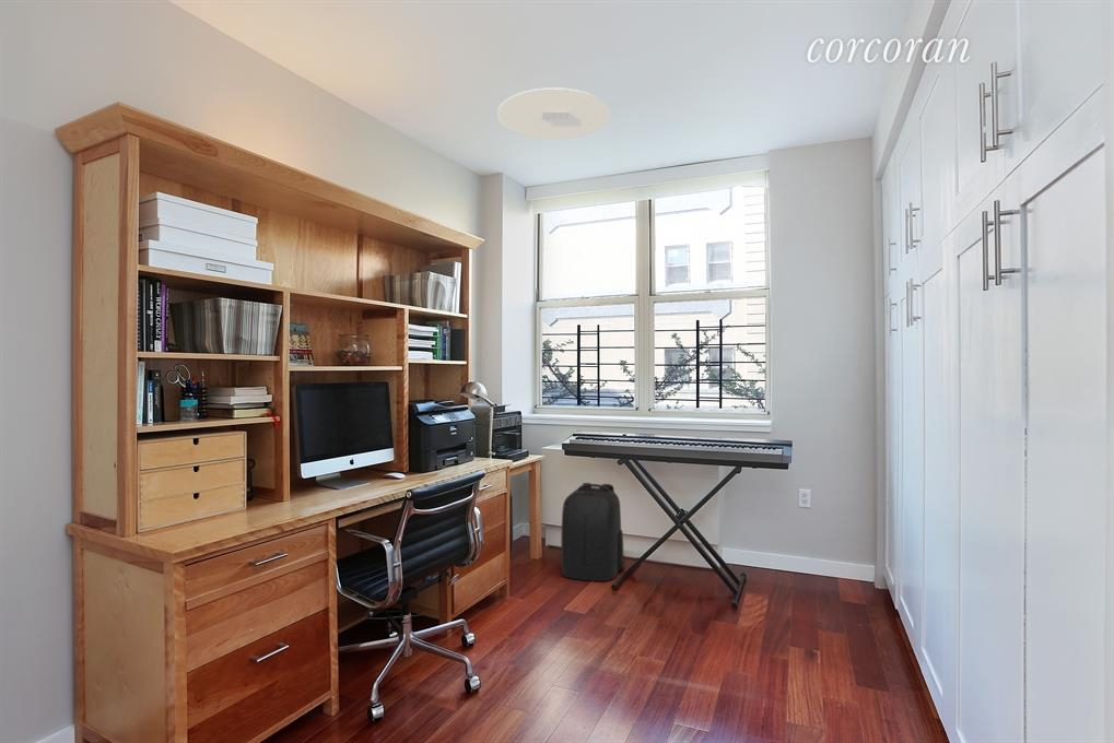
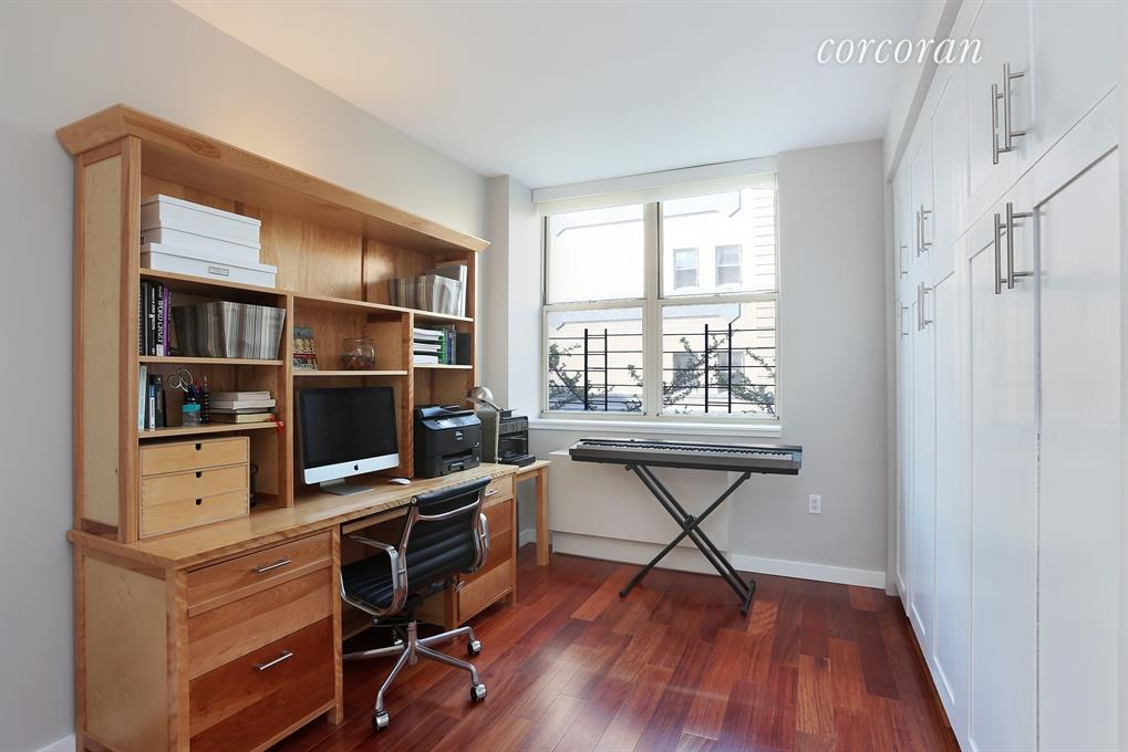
- ceiling light [496,86,611,140]
- backpack [560,482,625,582]
